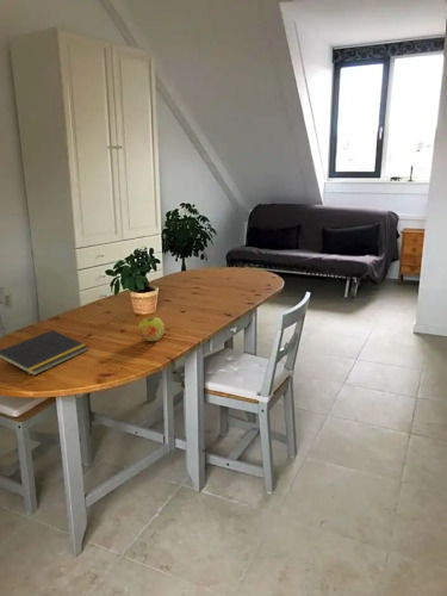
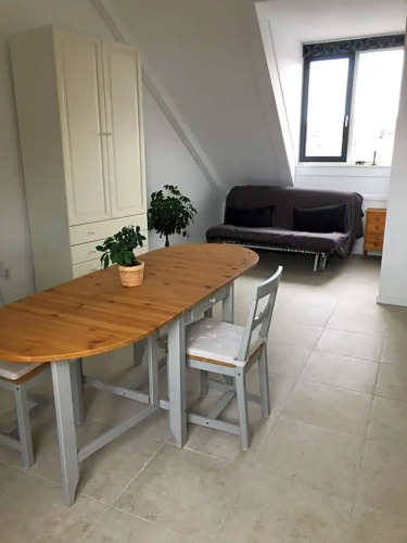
- notepad [0,329,89,377]
- apple [137,316,166,342]
